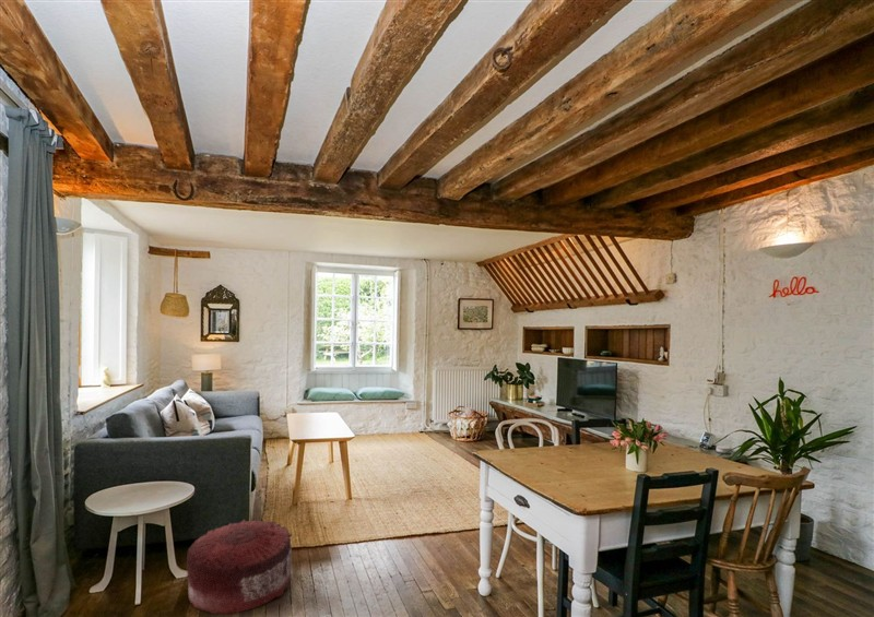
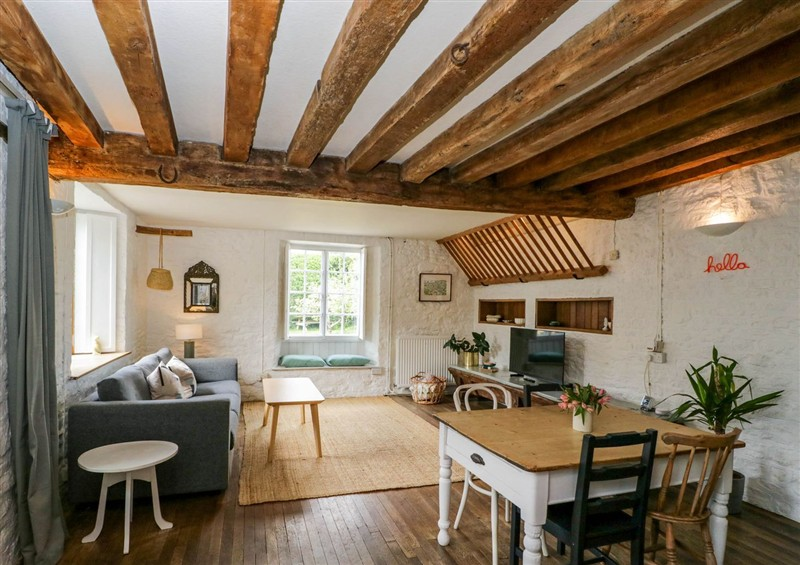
- pouf [186,519,294,615]
